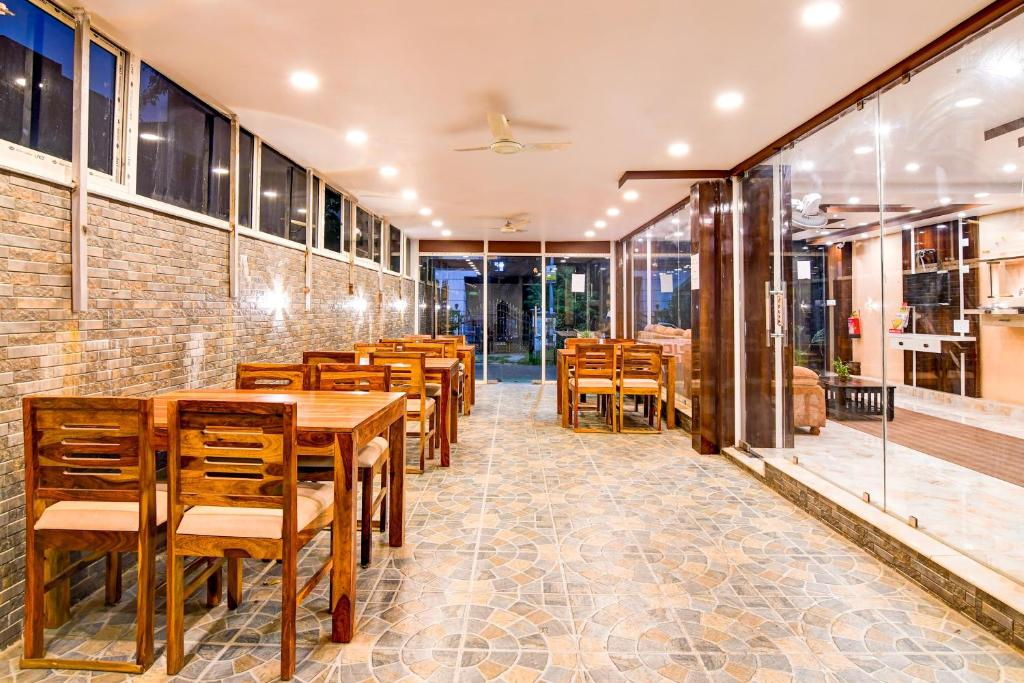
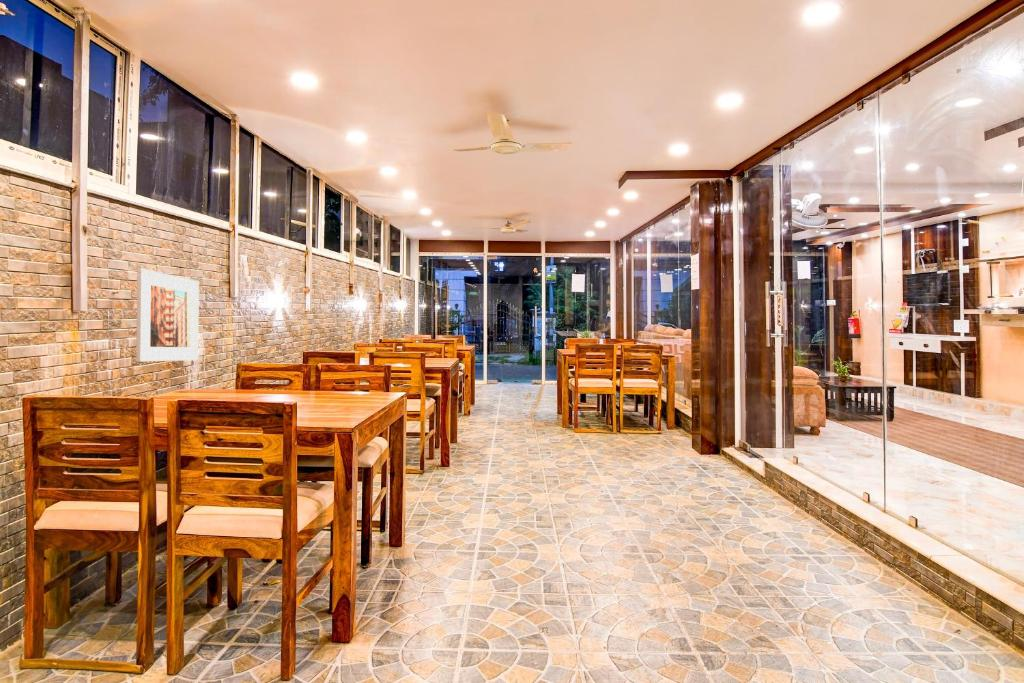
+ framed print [135,267,200,363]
